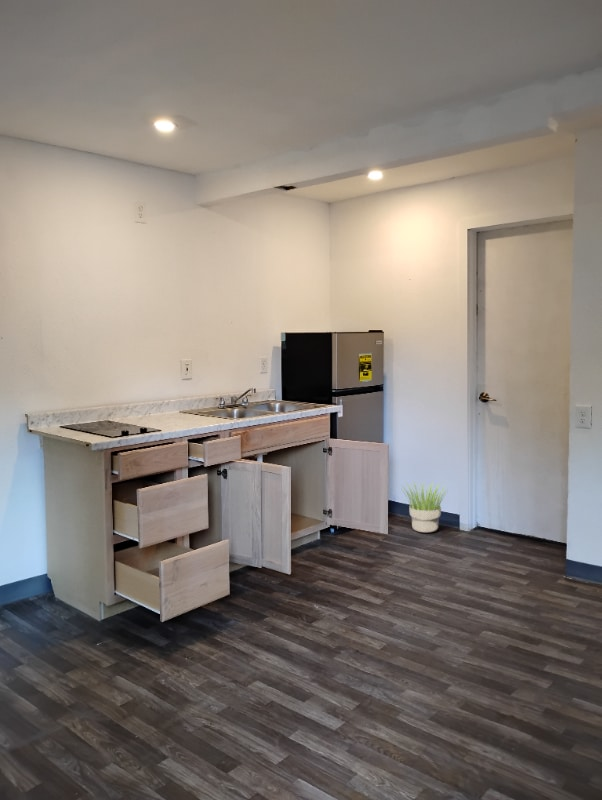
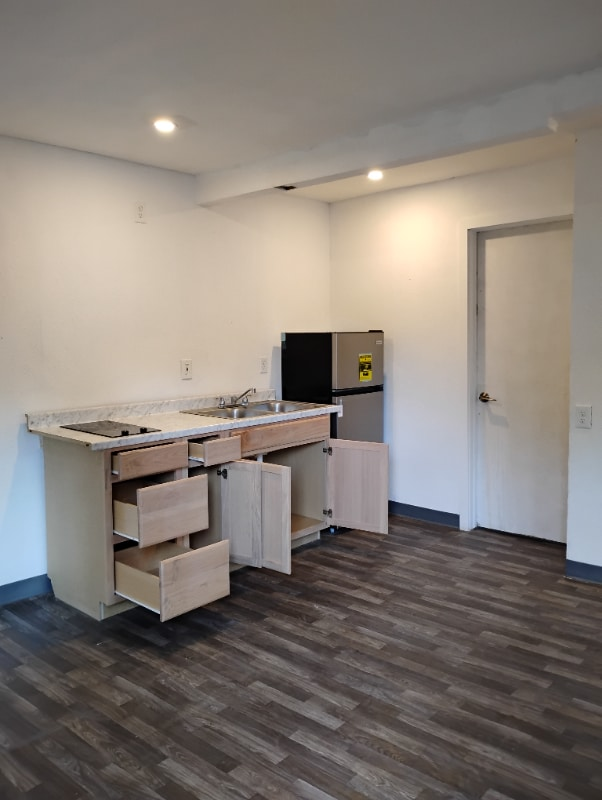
- potted plant [402,480,447,534]
